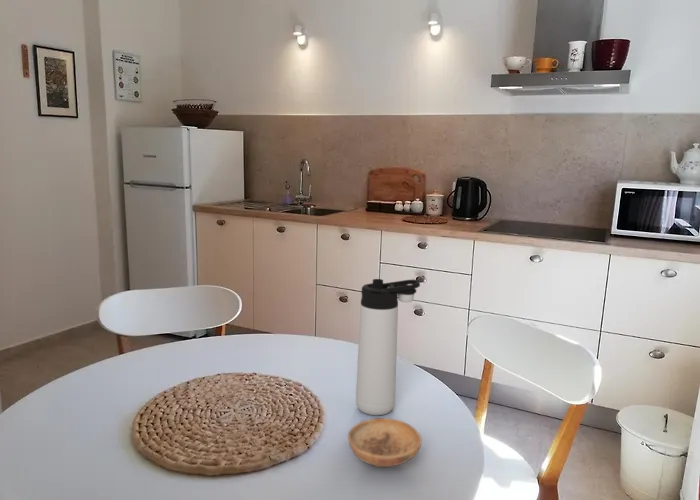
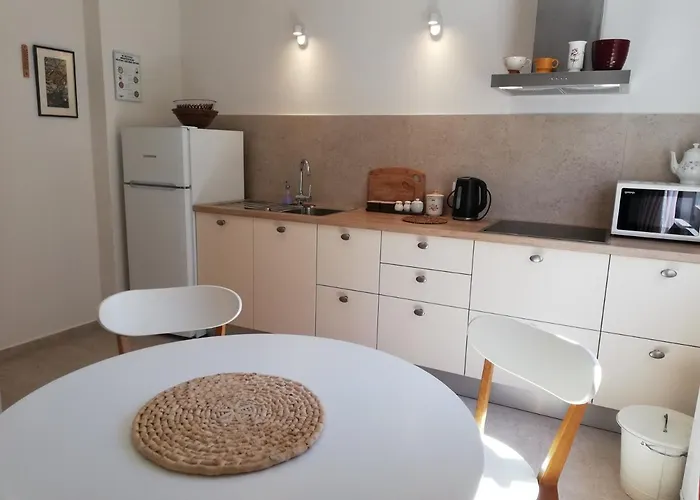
- thermos bottle [355,278,421,416]
- bowl [347,417,423,468]
